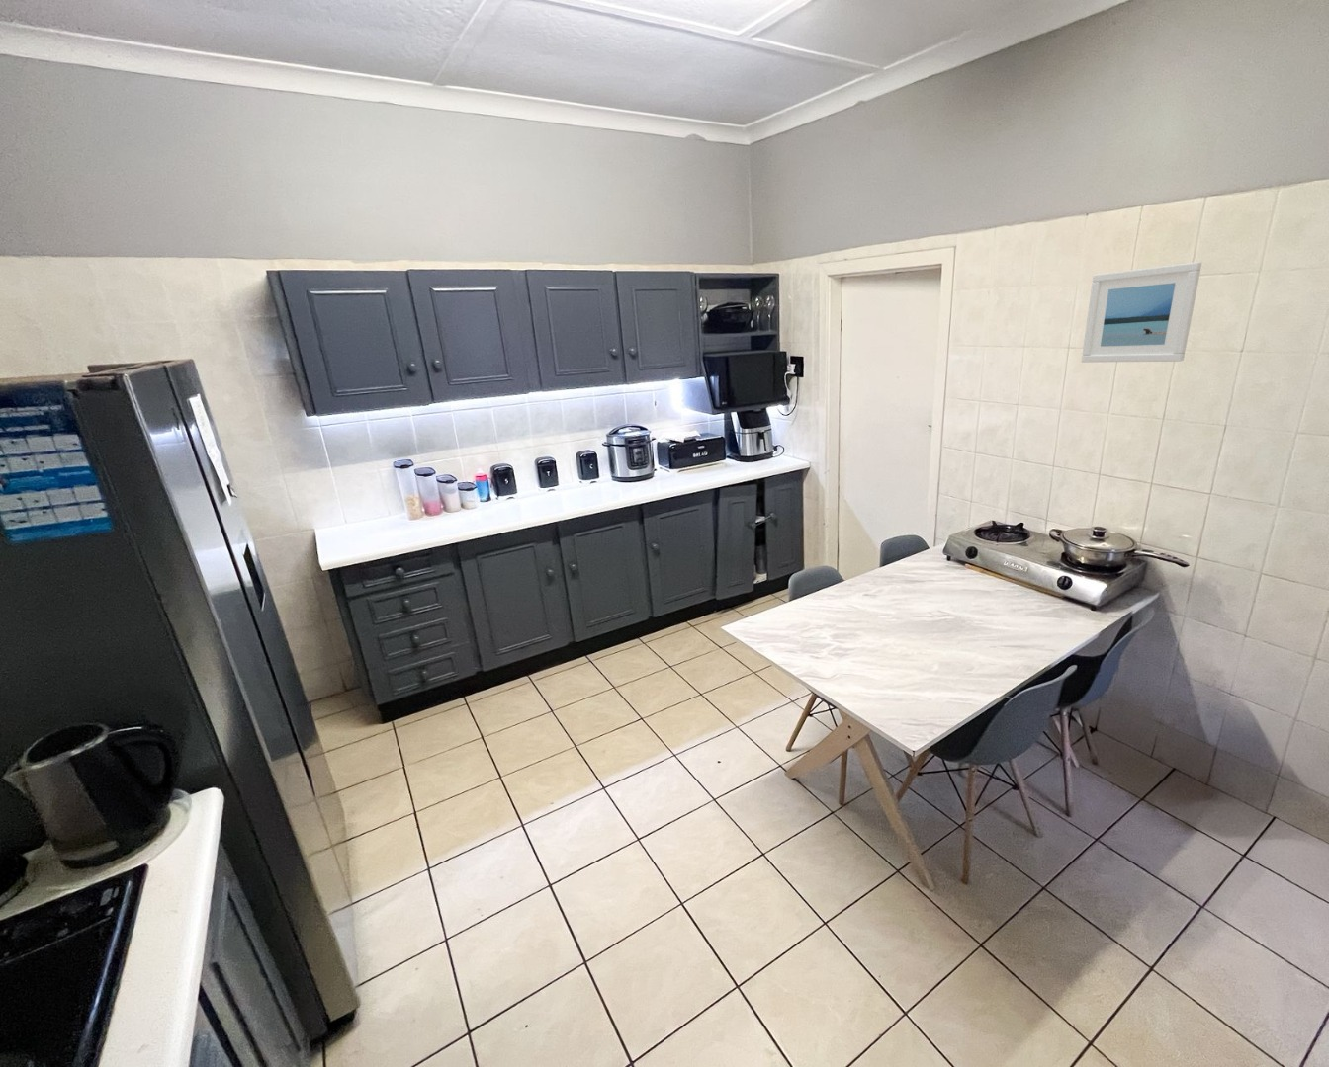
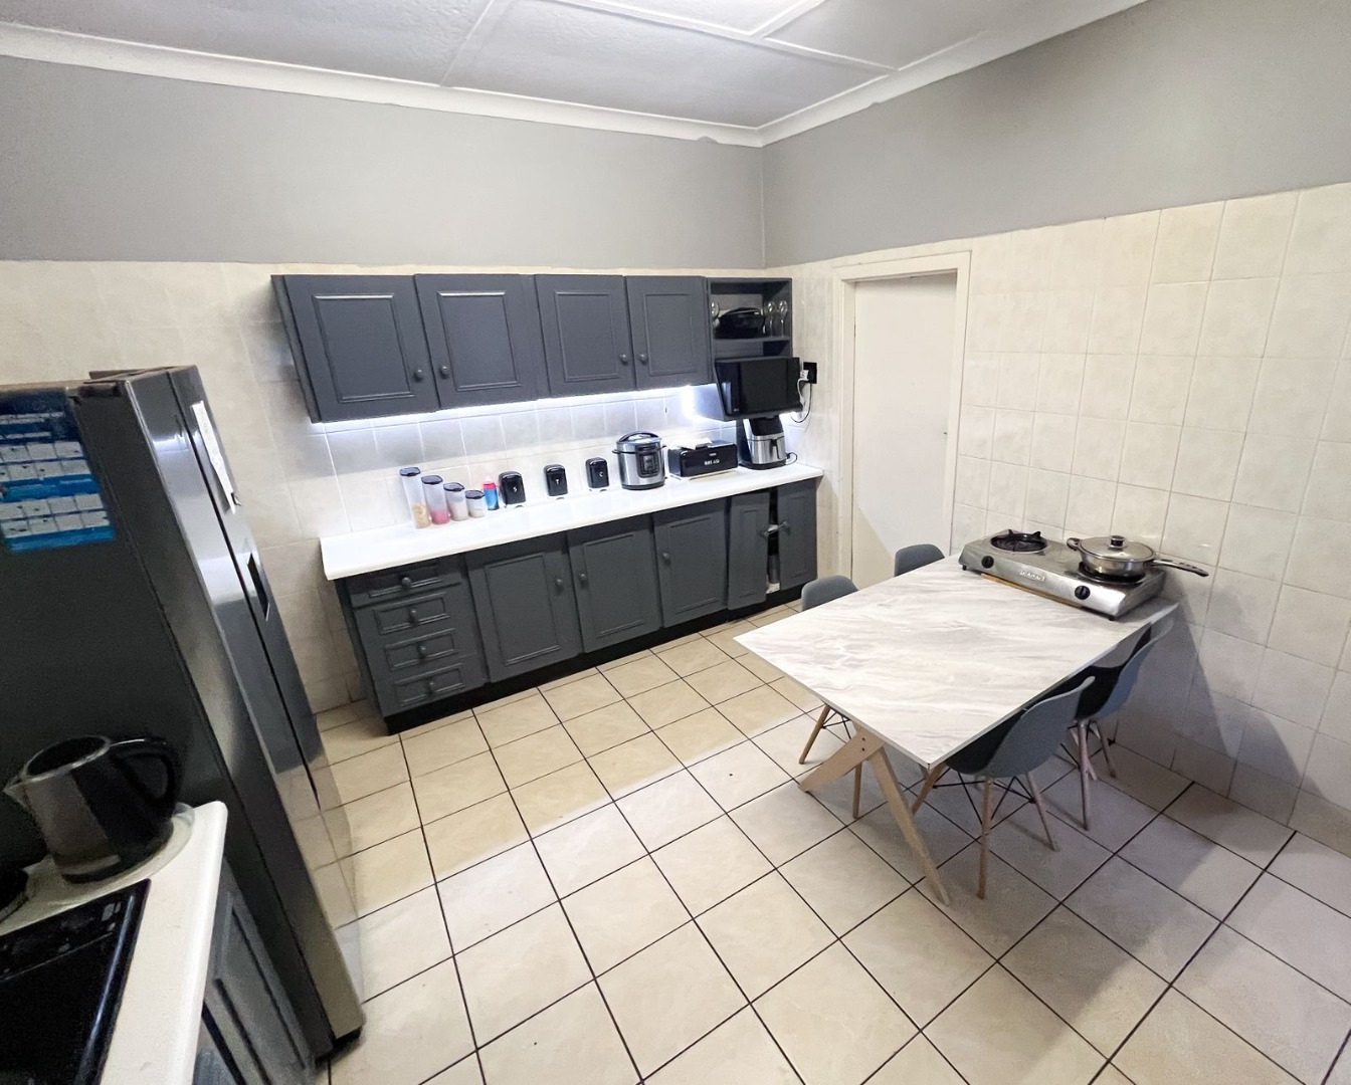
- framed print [1081,261,1203,364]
